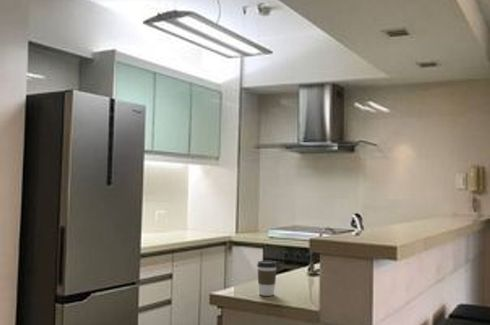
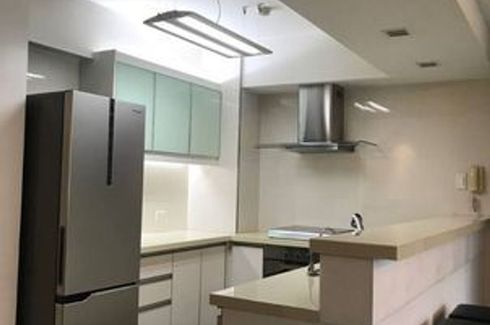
- coffee cup [256,260,278,297]
